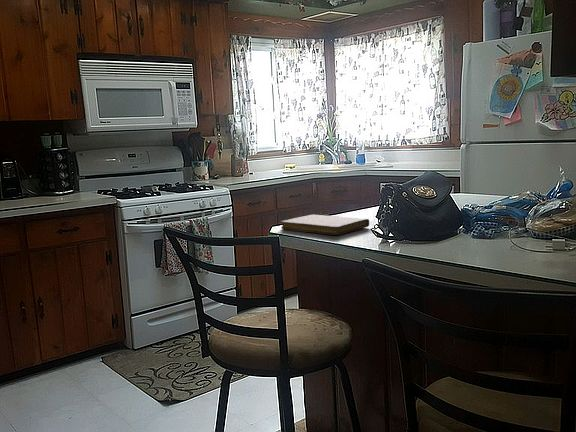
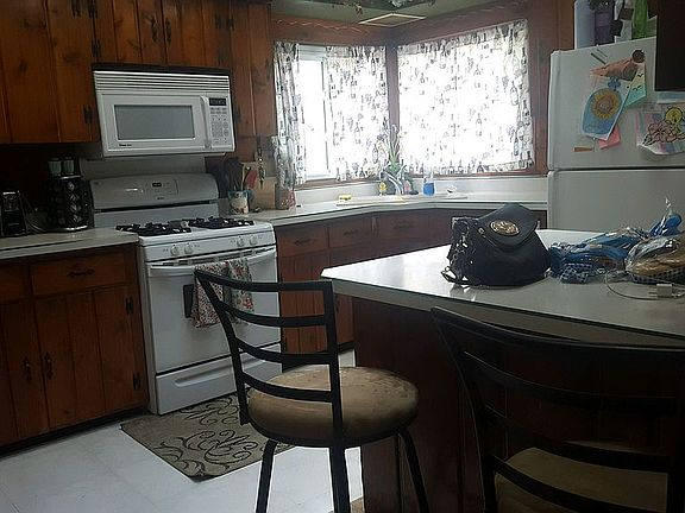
- notebook [280,214,370,236]
